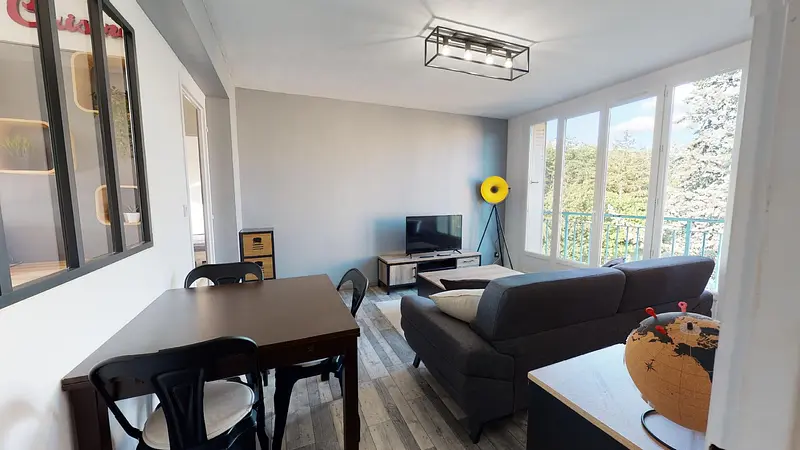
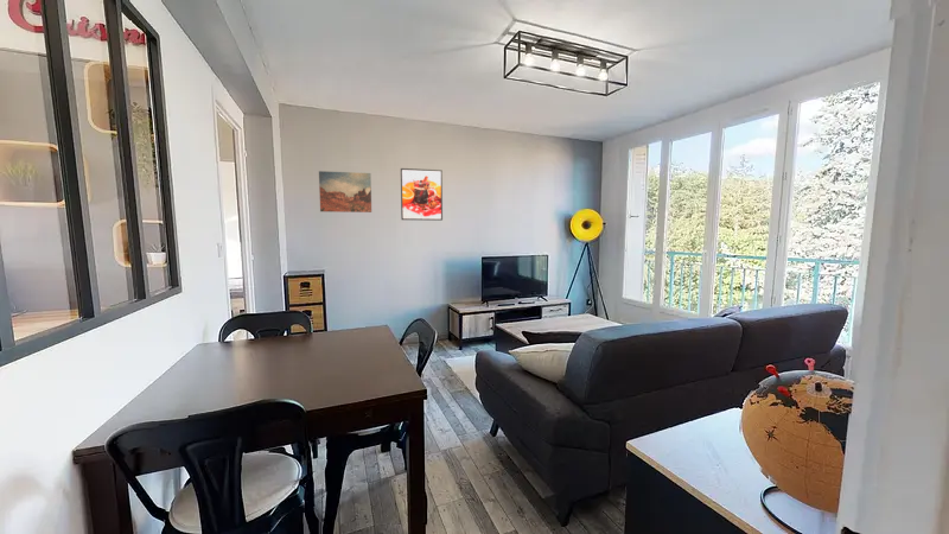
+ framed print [400,167,444,222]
+ wall art [318,170,372,214]
